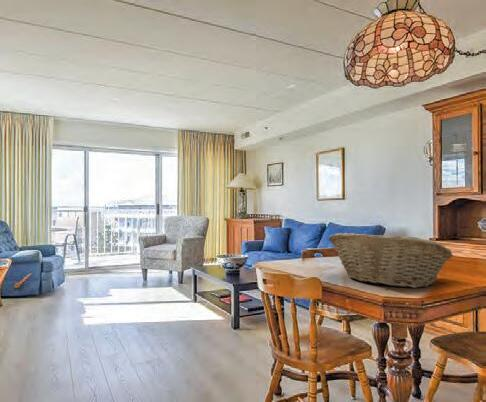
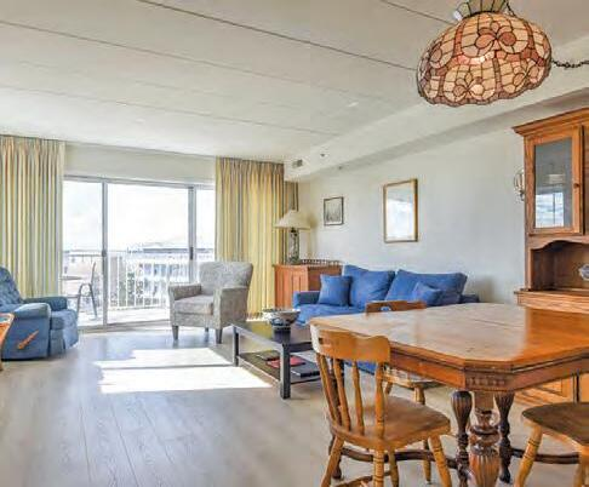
- fruit basket [328,232,454,289]
